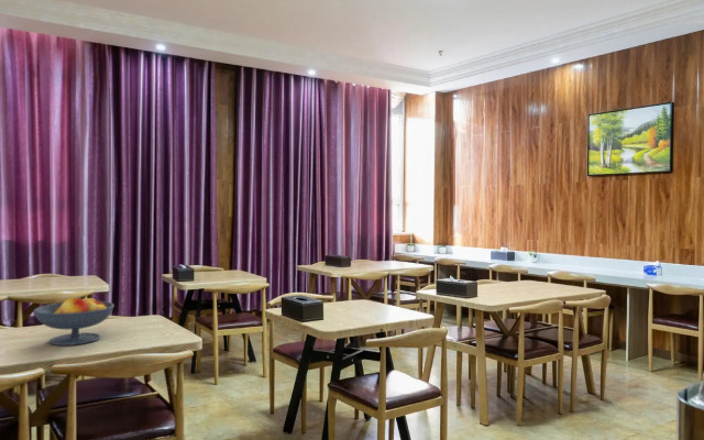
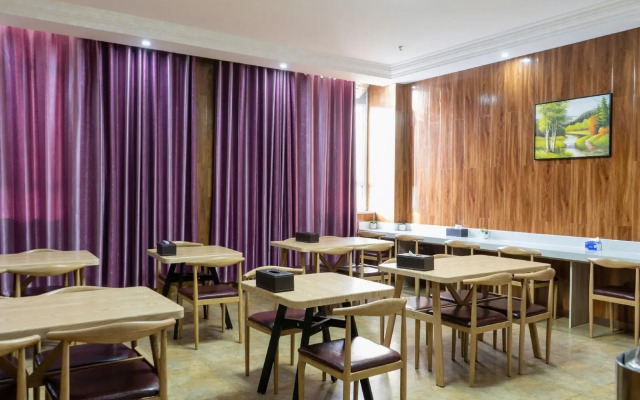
- fruit bowl [32,295,116,346]
